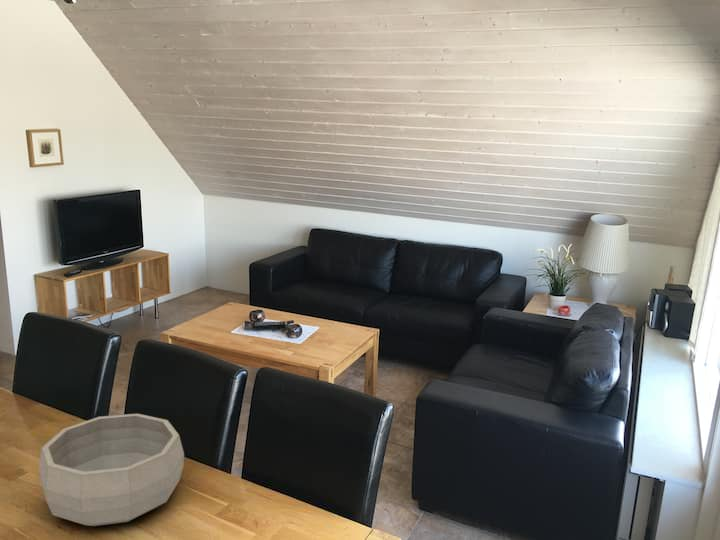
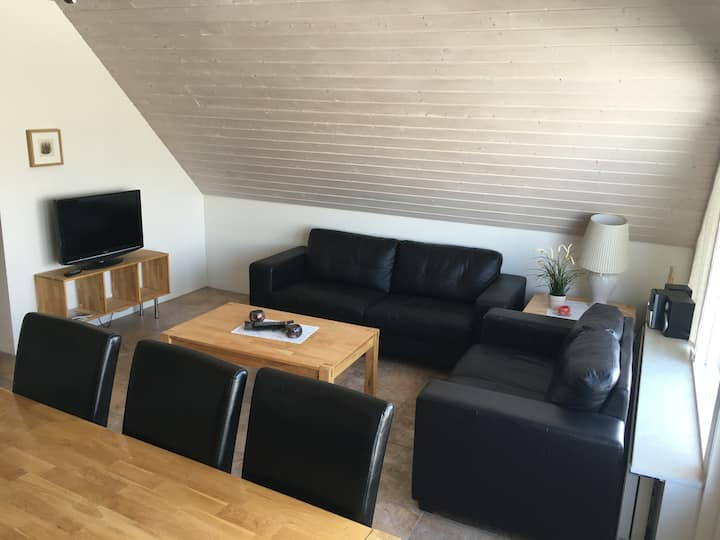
- decorative bowl [38,413,185,527]
